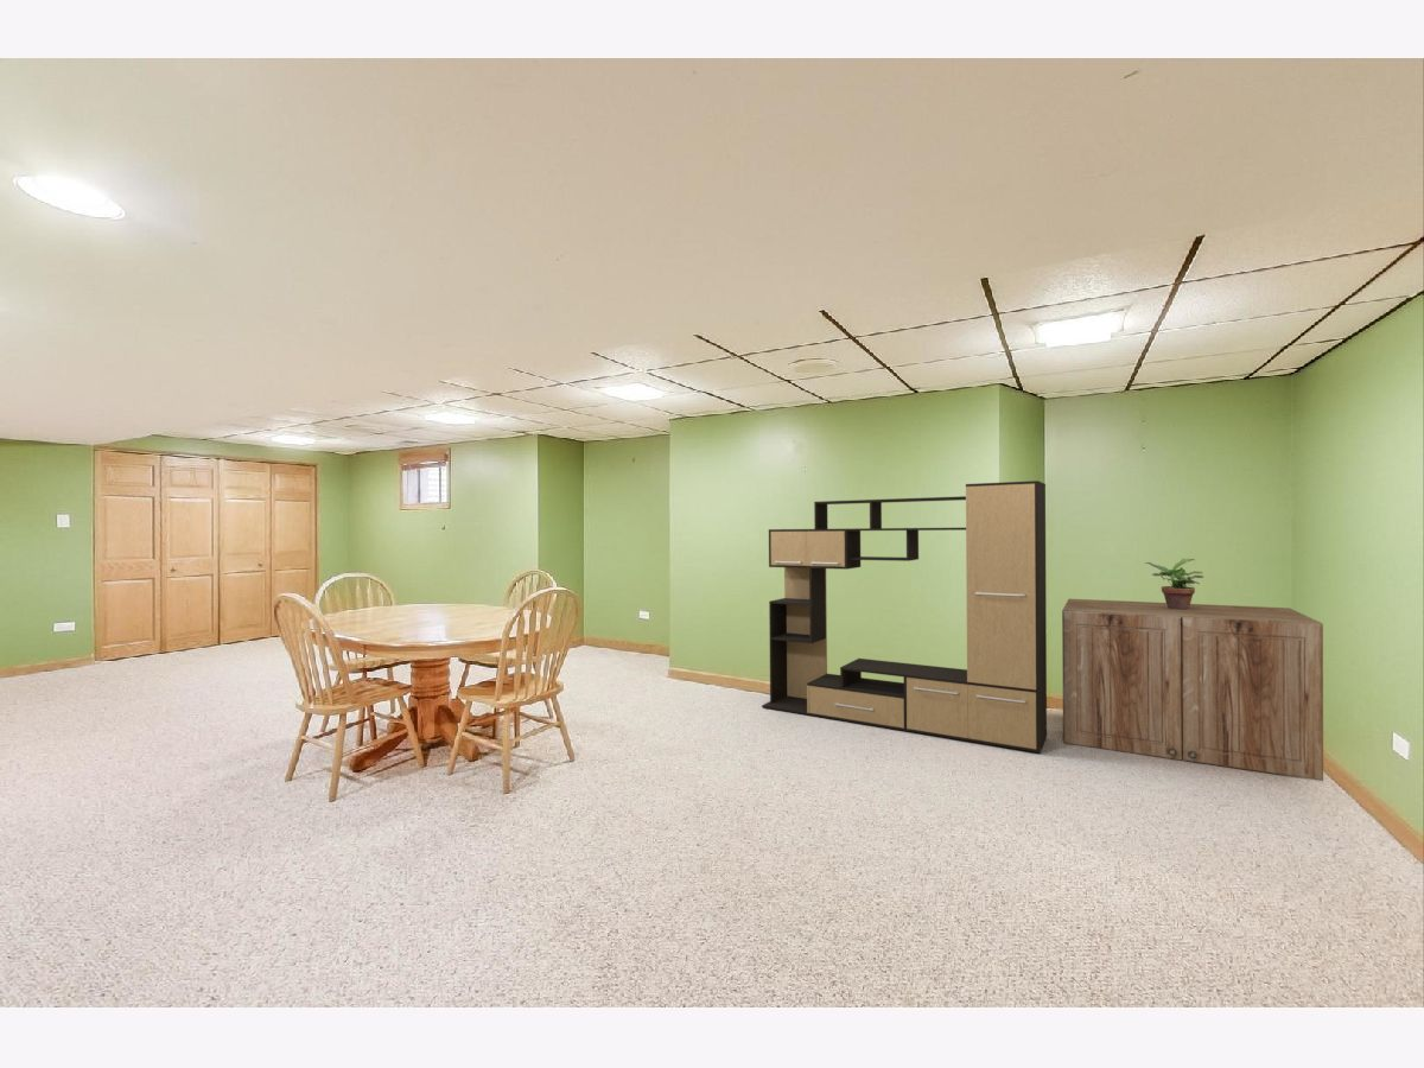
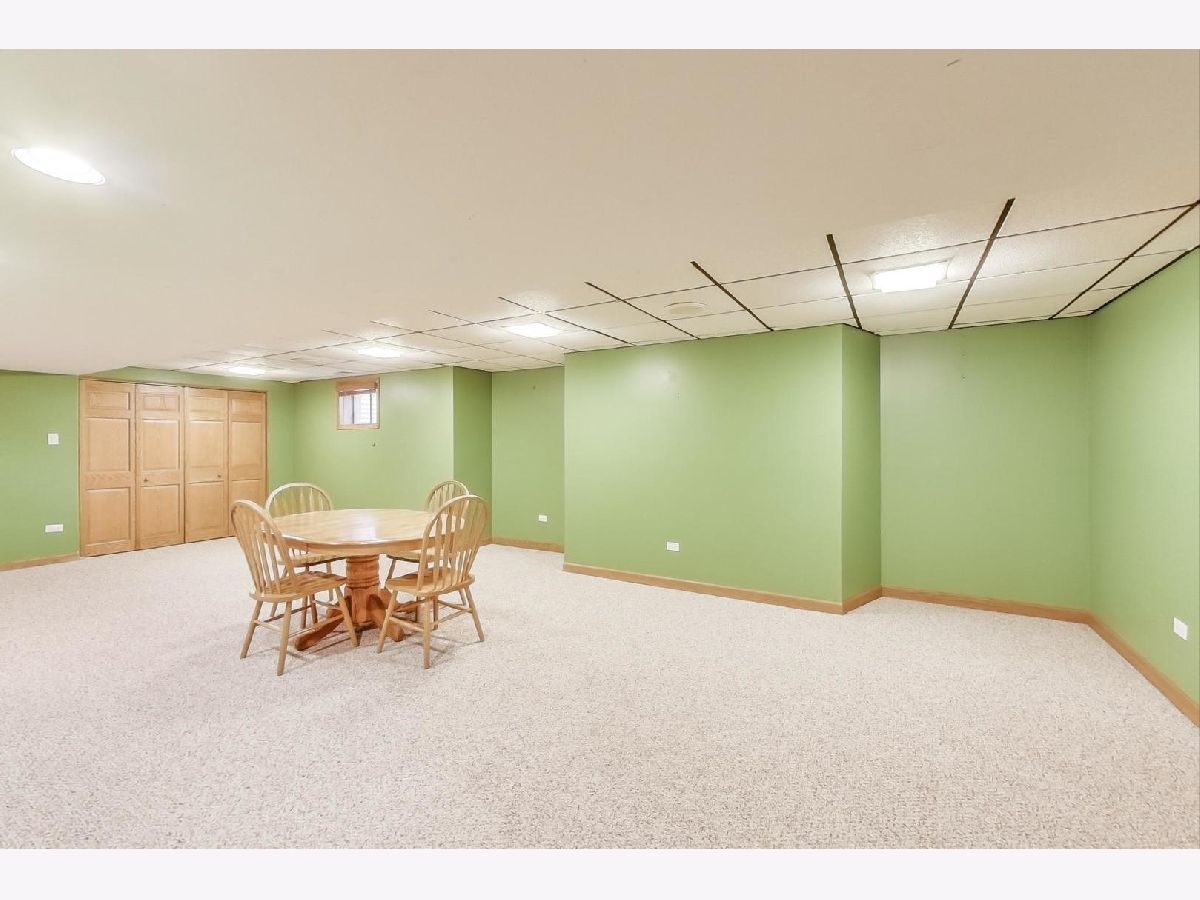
- cabinet [1061,598,1324,782]
- media console [761,479,1048,754]
- potted plant [1144,558,1204,610]
